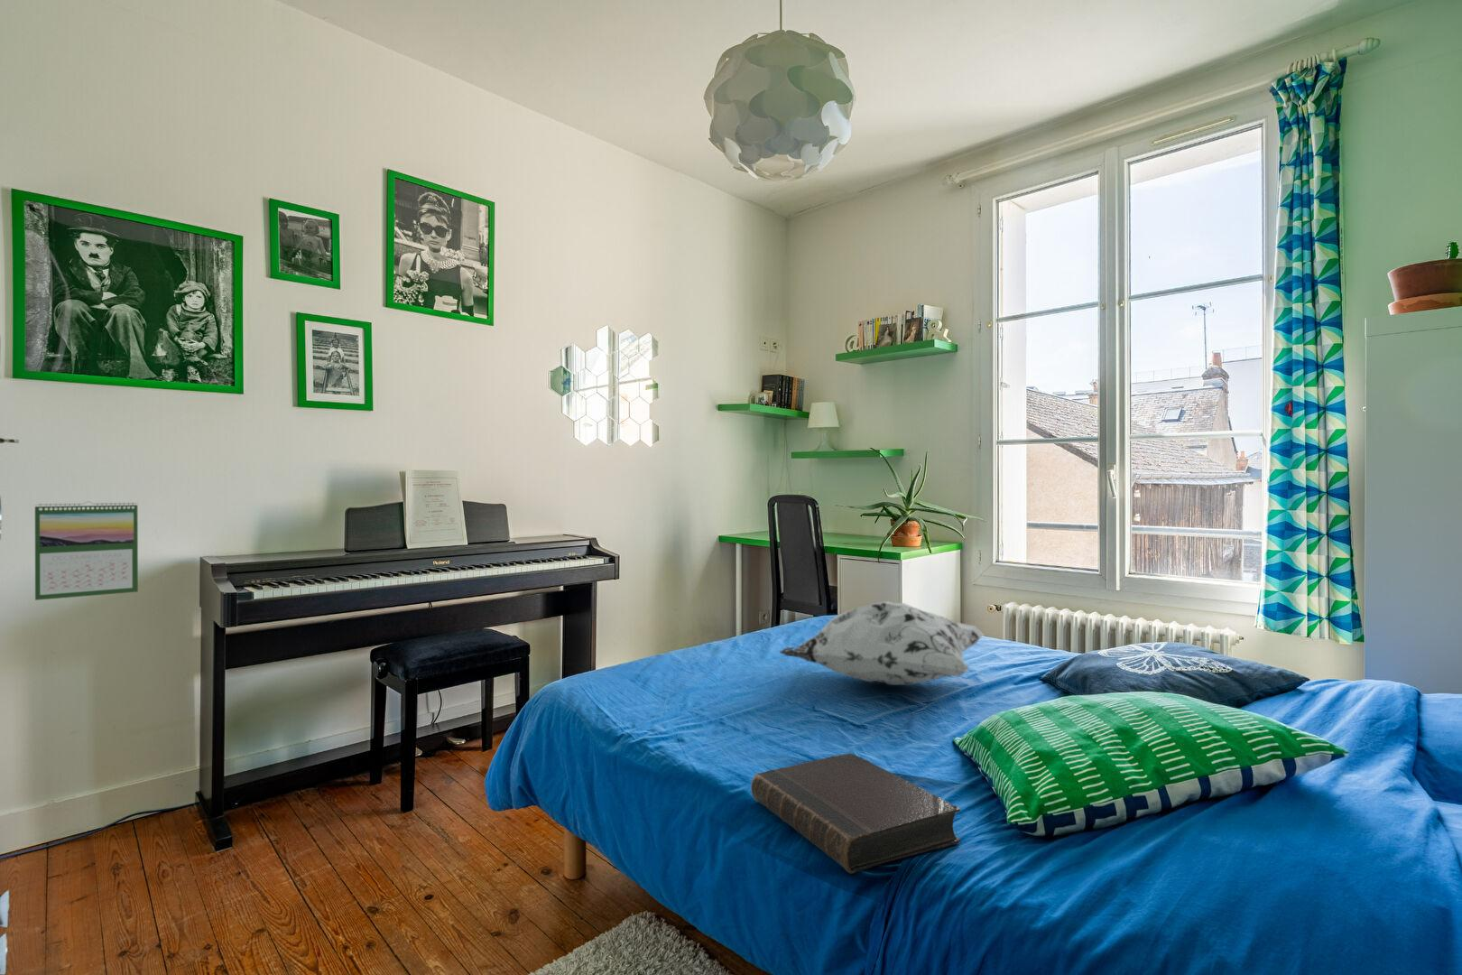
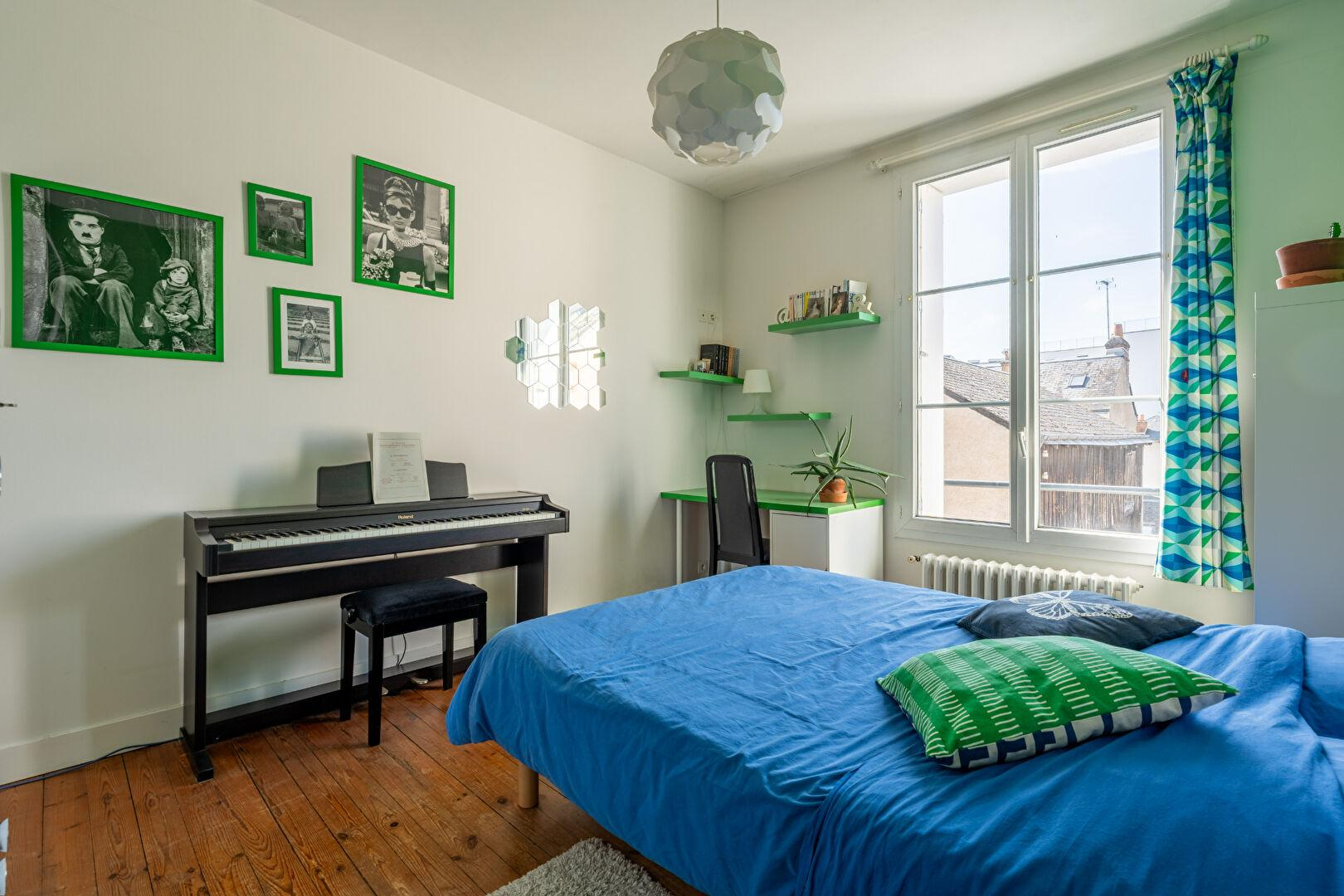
- book [749,753,962,874]
- calendar [35,501,139,602]
- decorative pillow [778,601,986,687]
